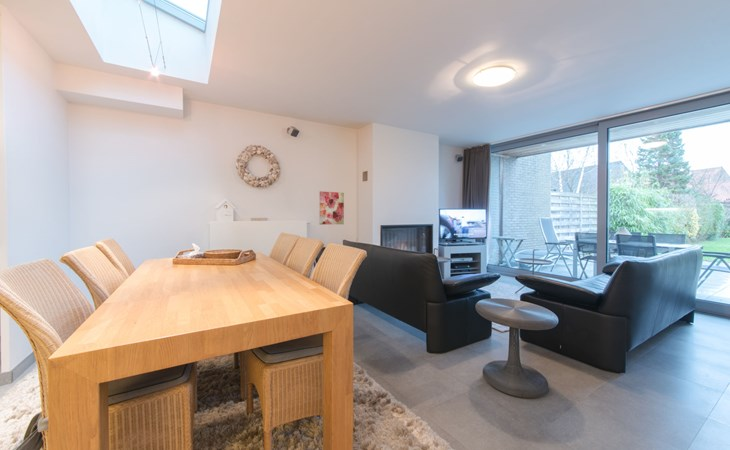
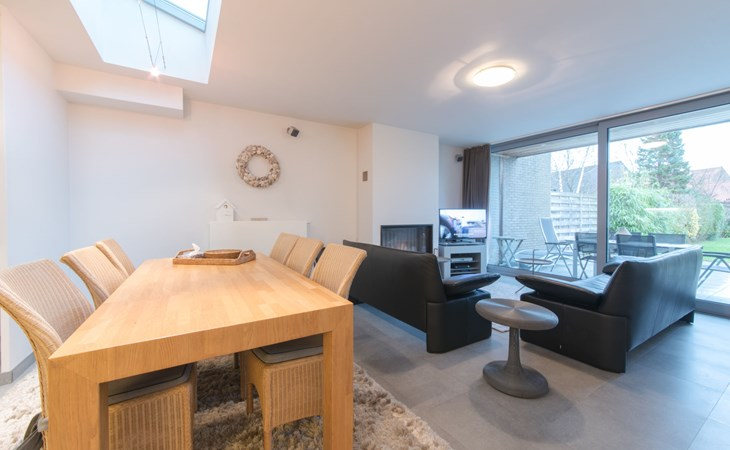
- wall art [319,190,345,225]
